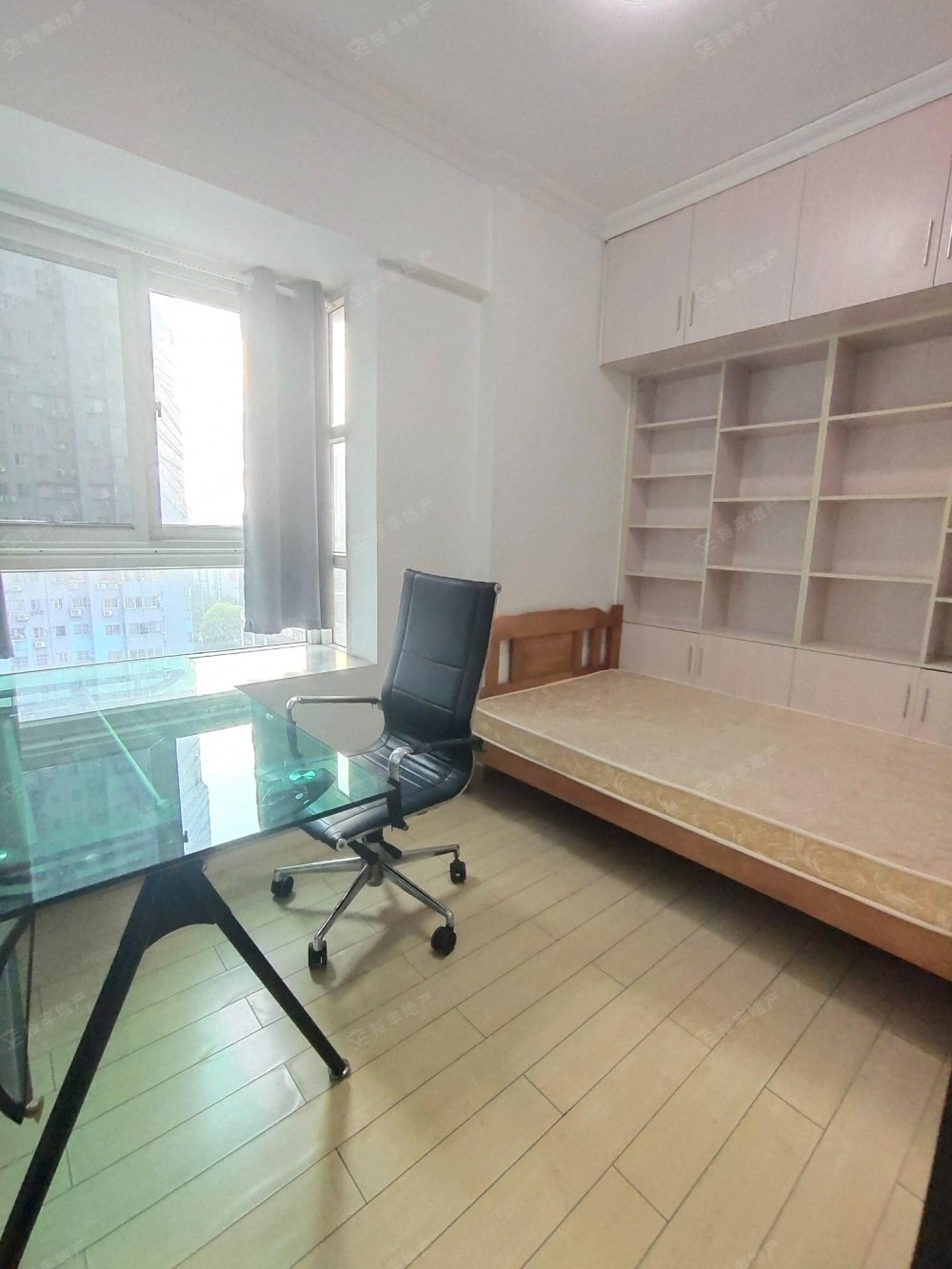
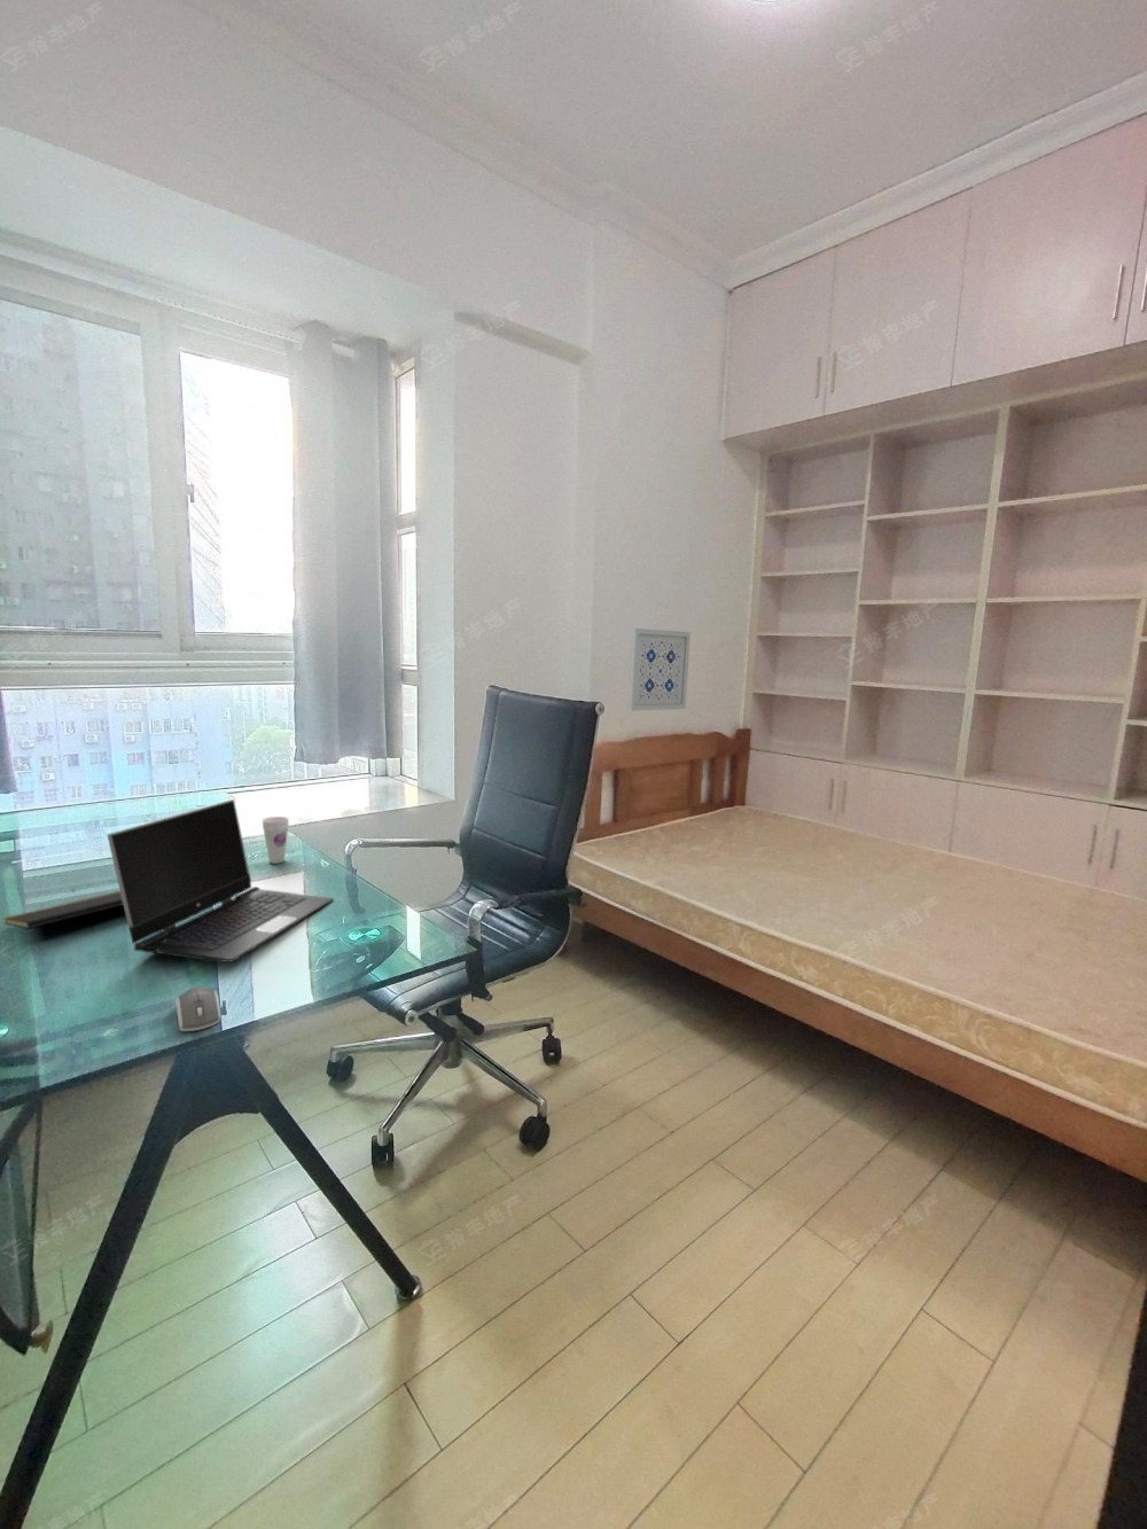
+ laptop computer [106,799,334,964]
+ notepad [1,890,124,930]
+ wall art [627,628,692,712]
+ cup [260,816,290,865]
+ computer mouse [175,986,223,1033]
